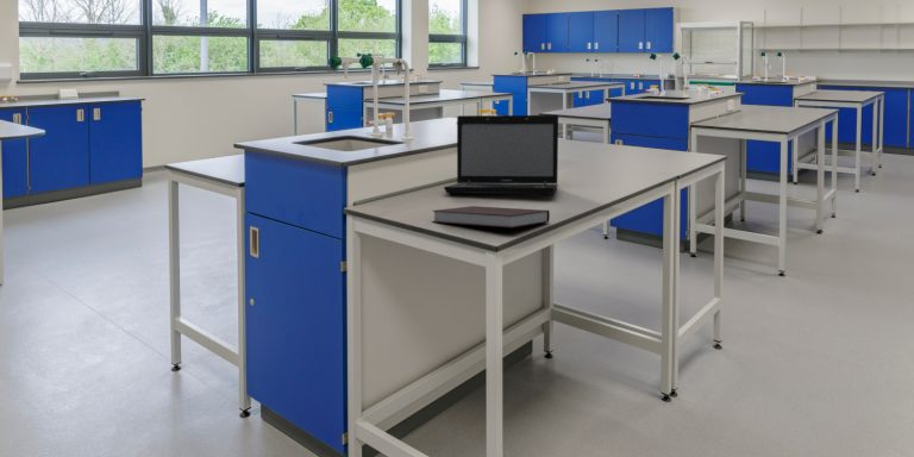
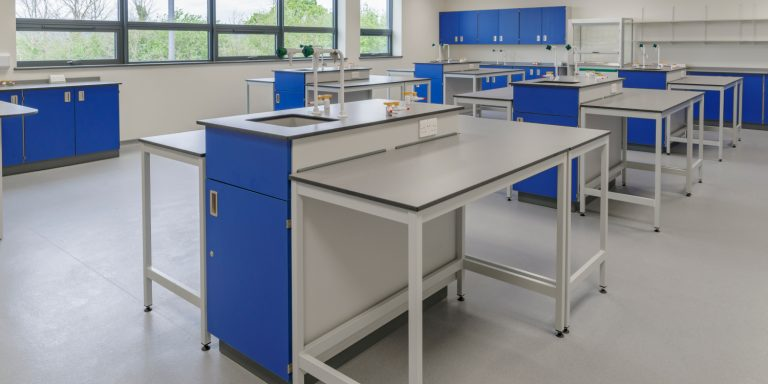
- notebook [431,205,551,230]
- laptop [443,114,559,195]
